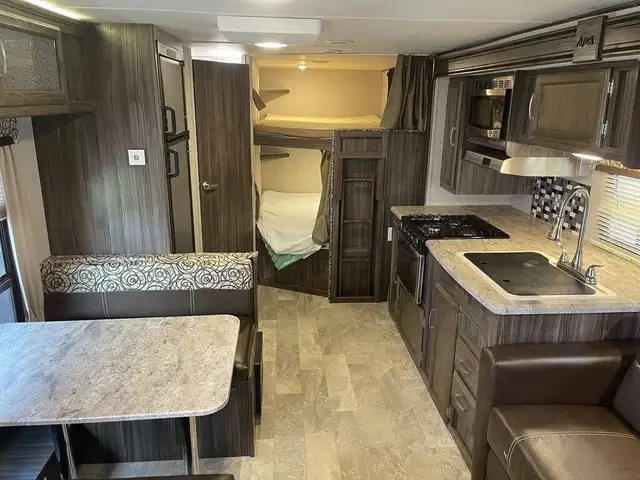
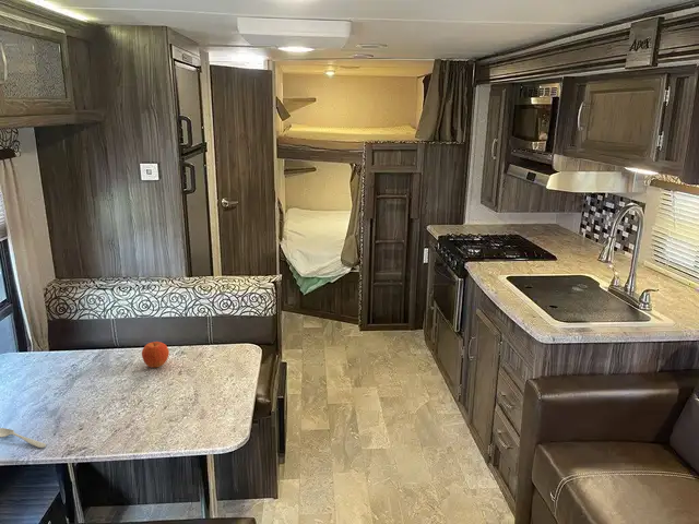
+ fruit [141,341,170,368]
+ spoon [0,427,47,449]
